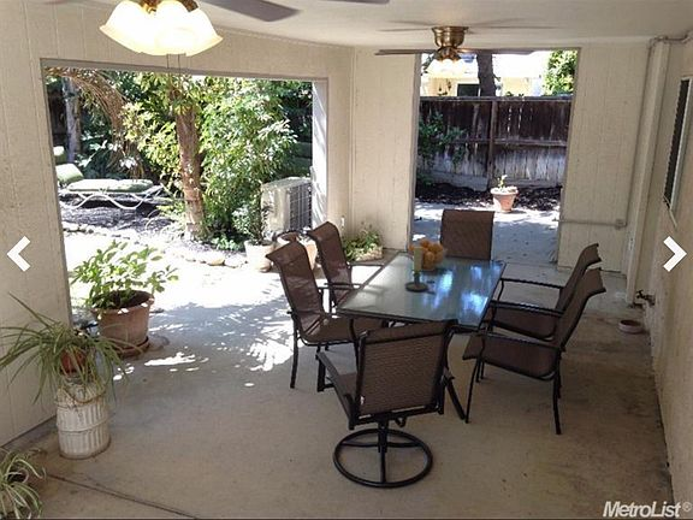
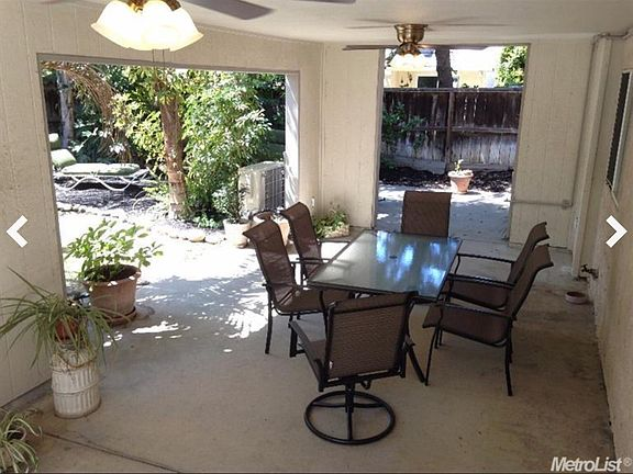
- candle holder [403,246,430,291]
- fruit basket [407,237,449,272]
